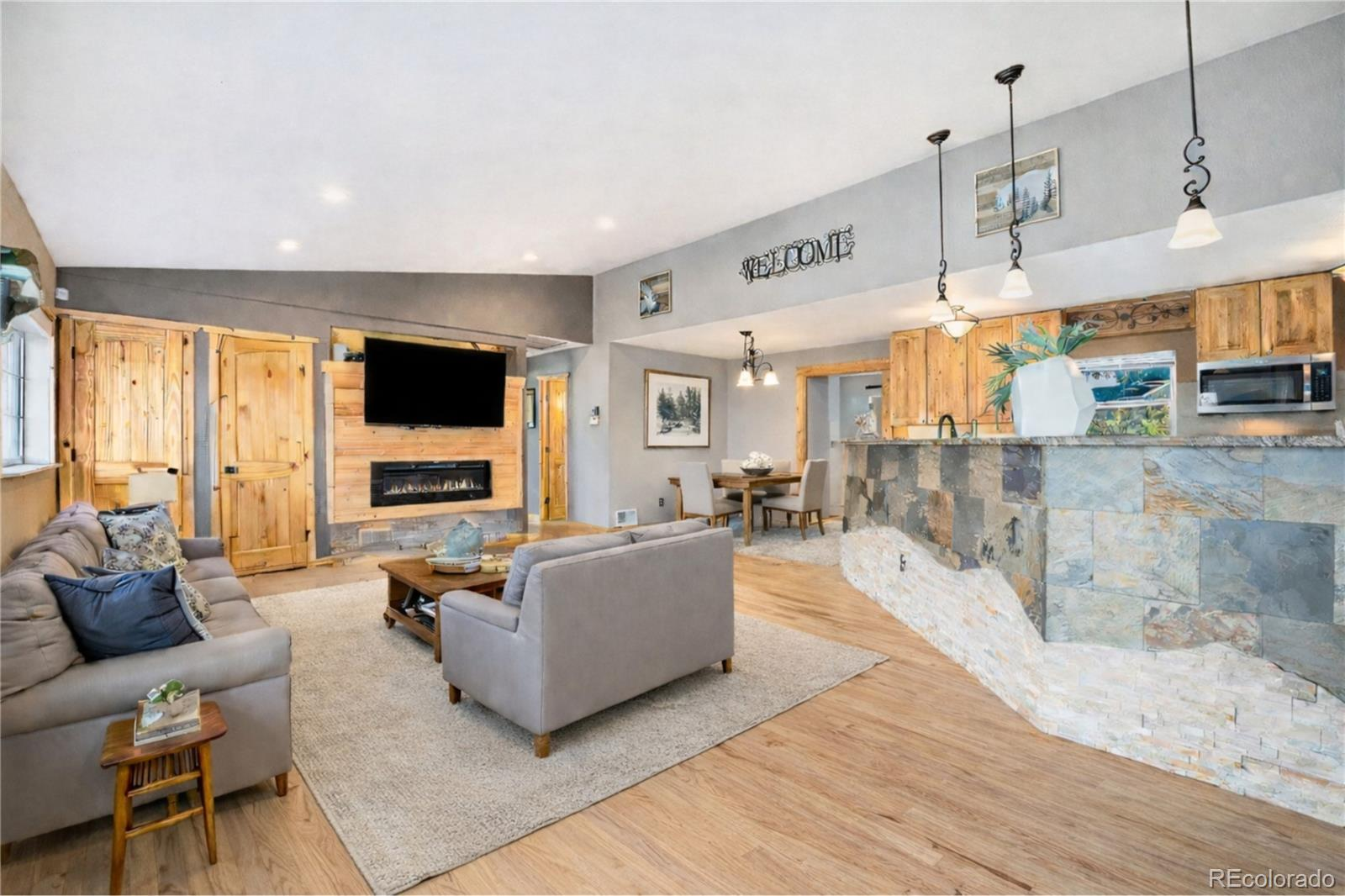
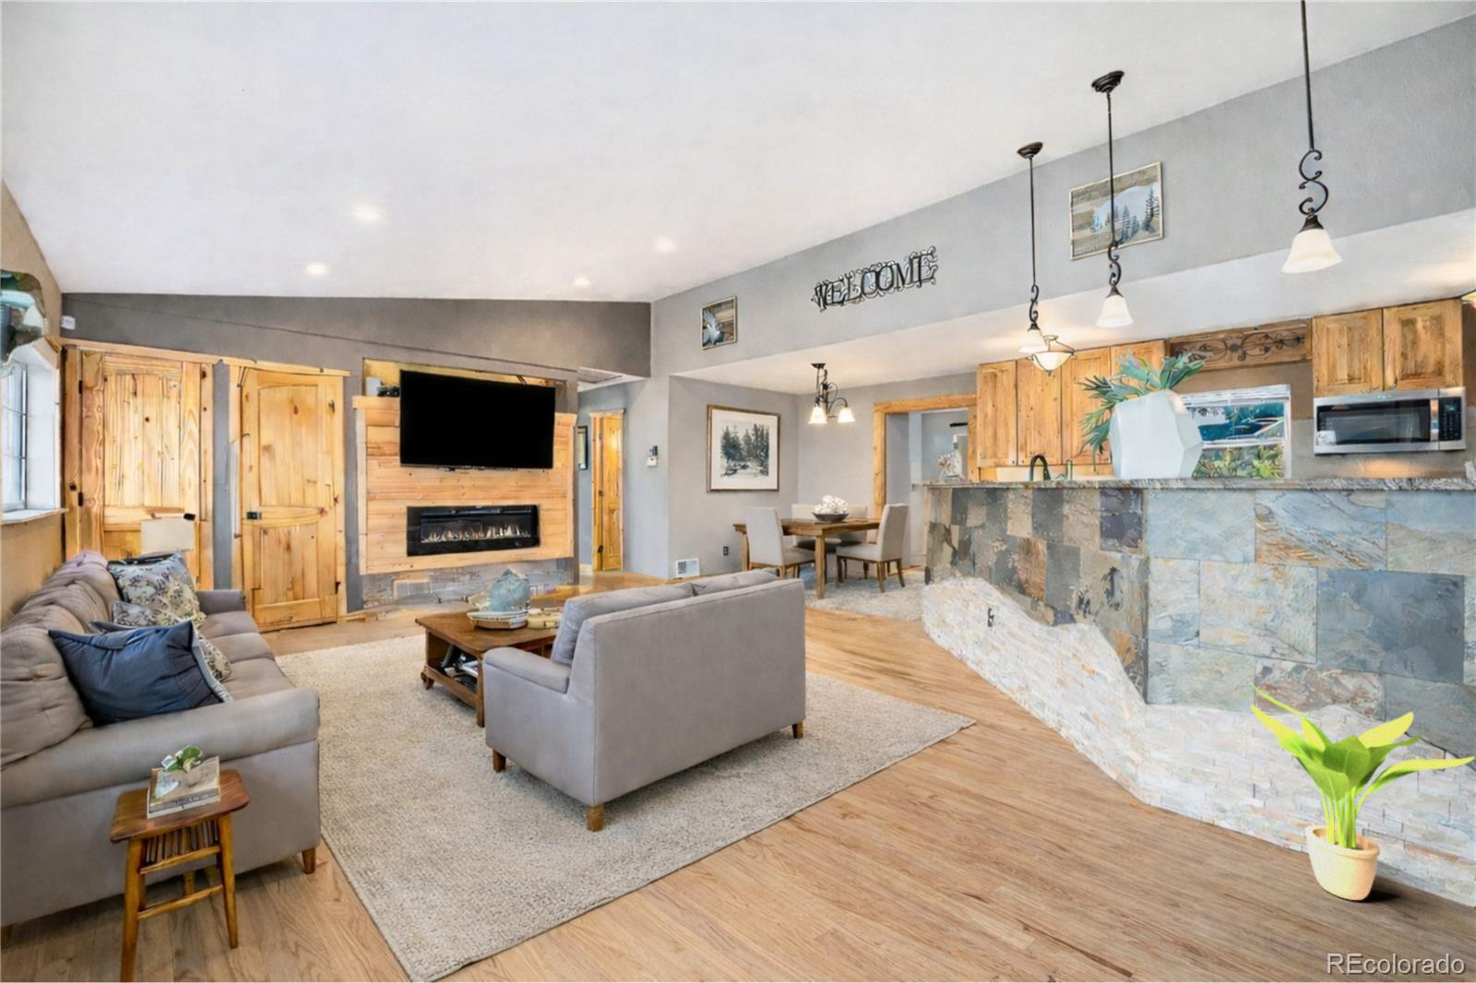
+ potted plant [1248,679,1476,901]
